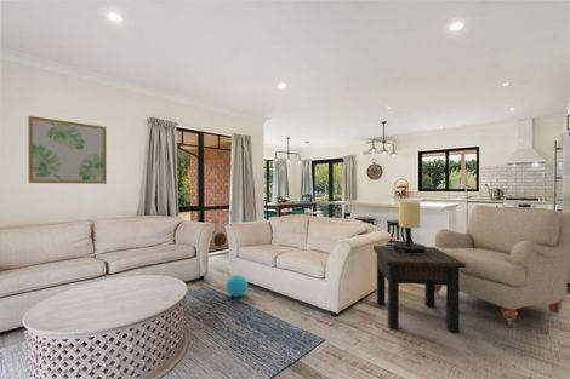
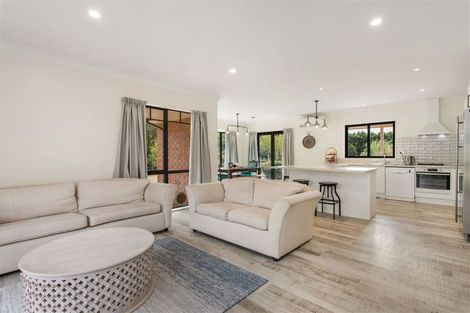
- side table [371,245,466,334]
- wall art [27,115,108,185]
- chair [433,205,570,327]
- ball [226,274,249,298]
- table lamp [392,201,427,254]
